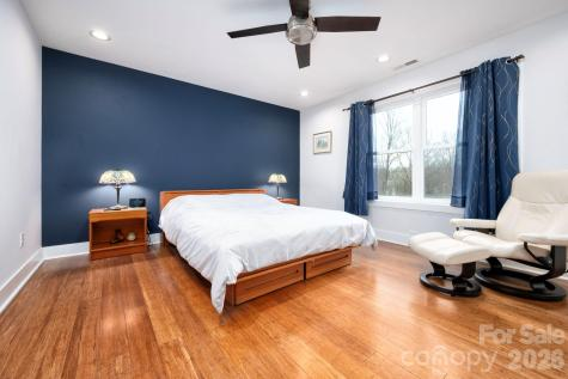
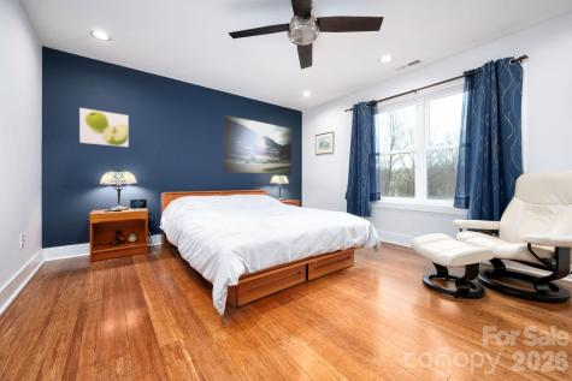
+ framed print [222,113,293,177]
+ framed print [78,107,130,148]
